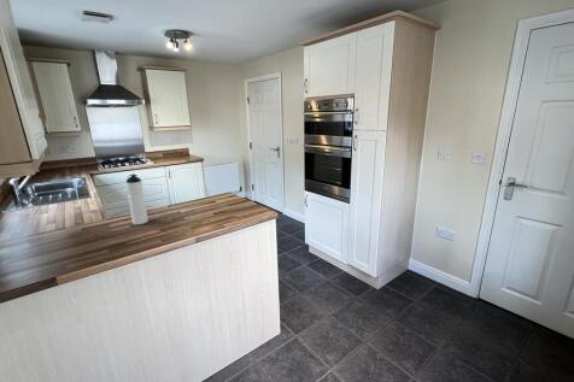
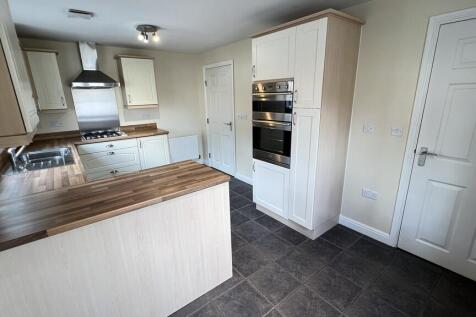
- water bottle [124,174,150,225]
